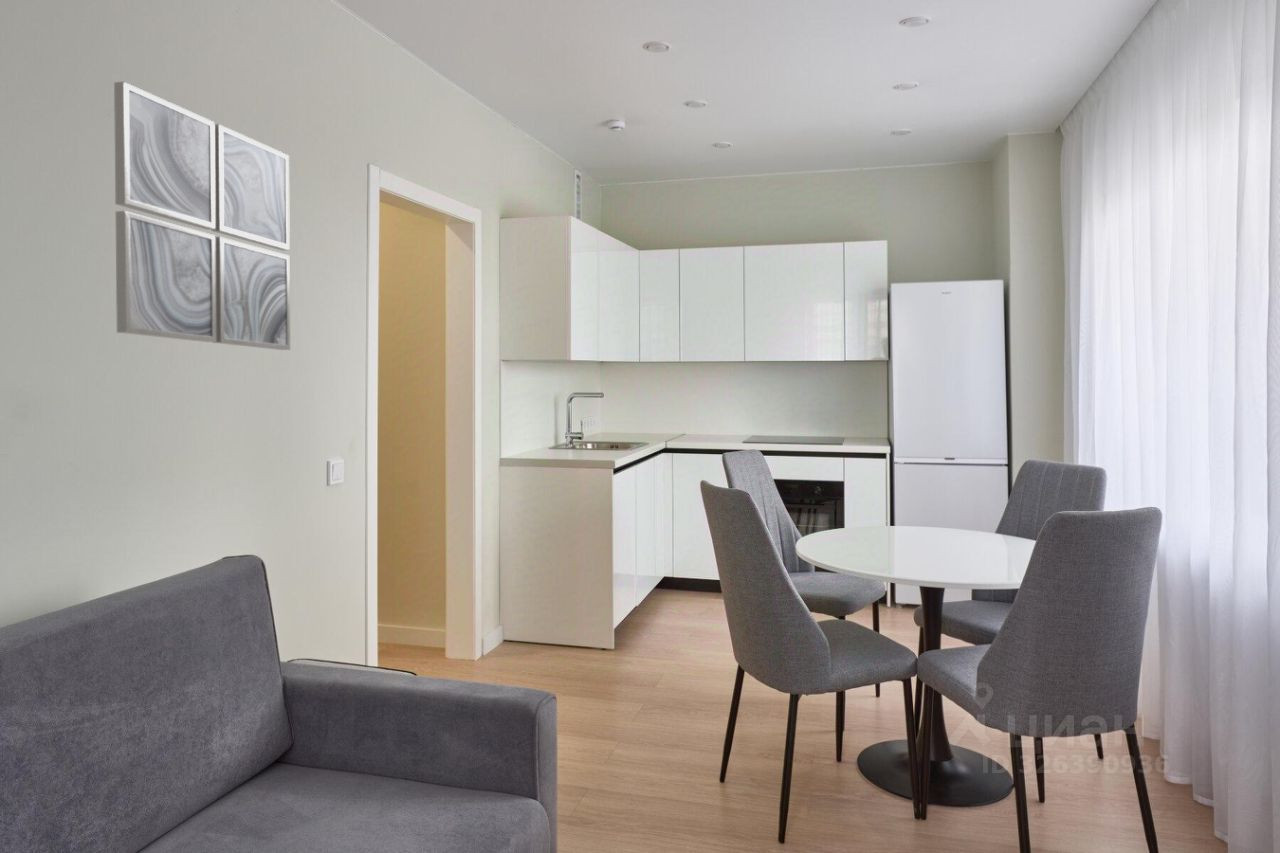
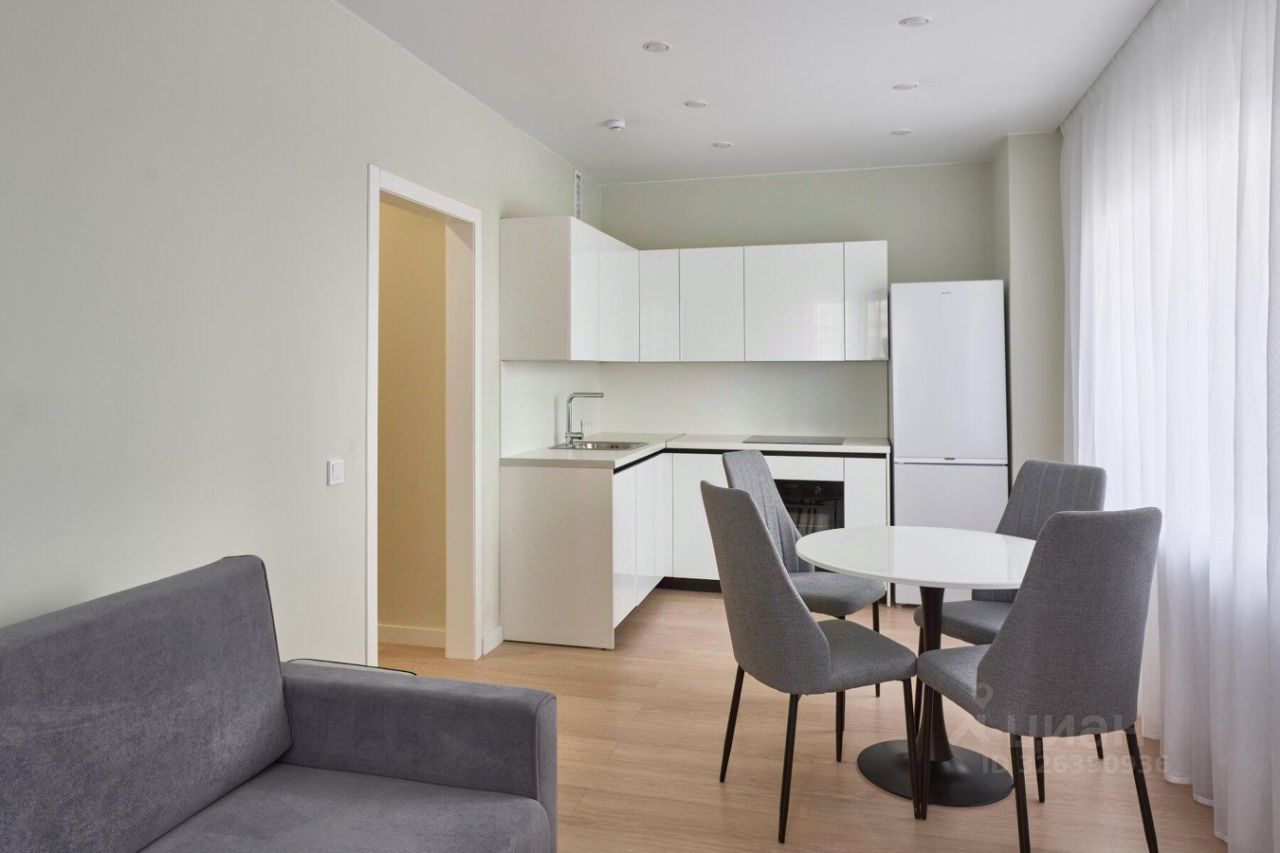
- wall art [113,80,291,351]
